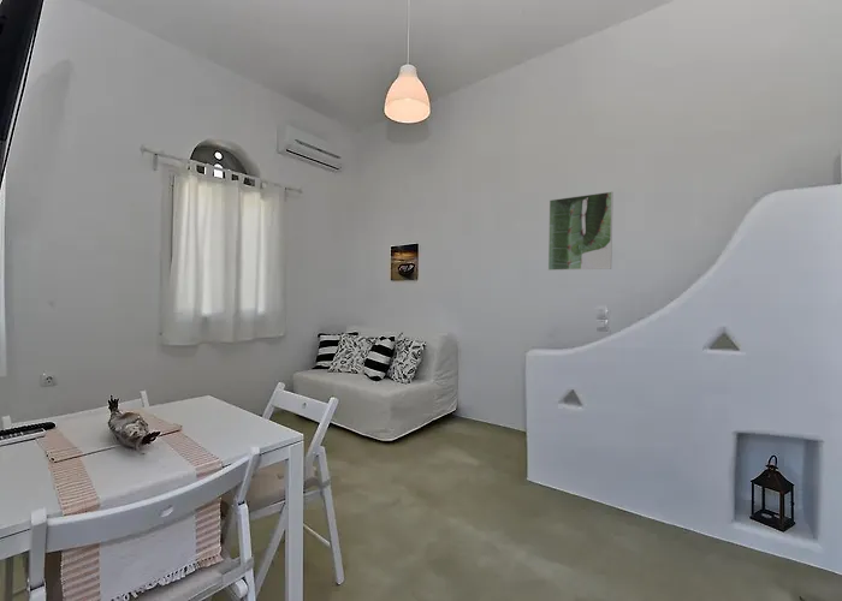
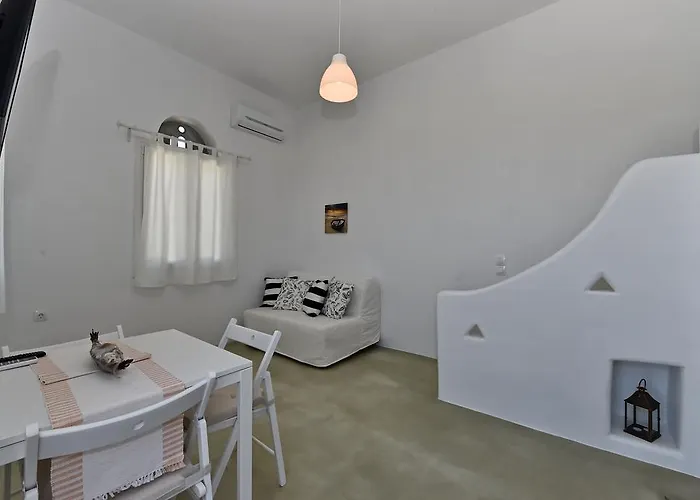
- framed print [547,190,615,272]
